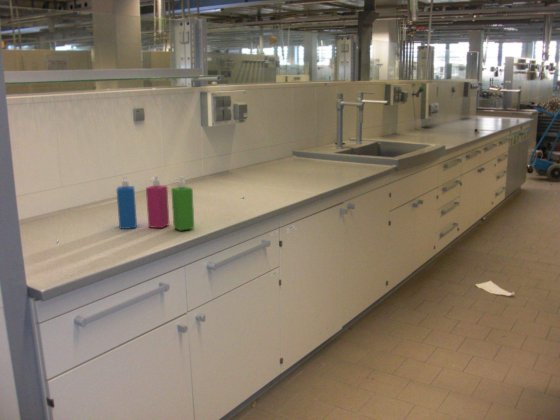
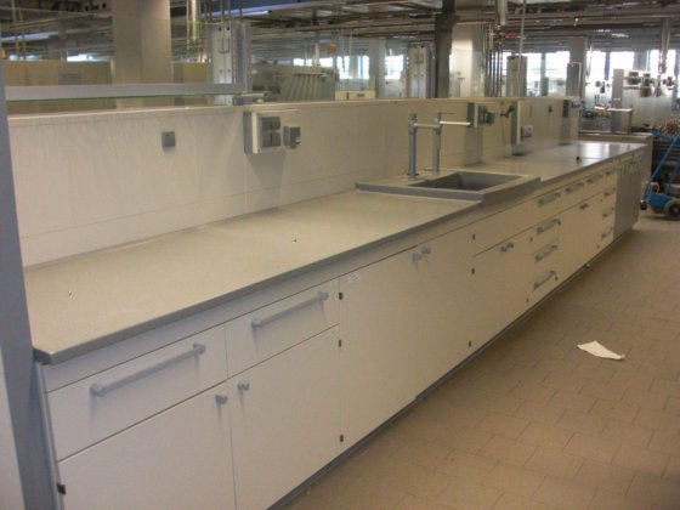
- soap dispenser [116,174,195,232]
